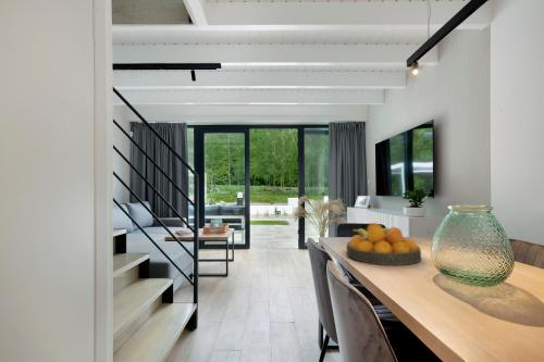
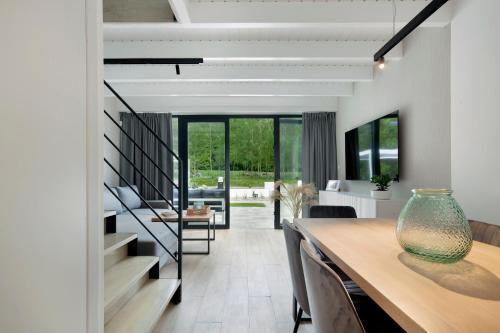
- fruit bowl [346,222,422,266]
